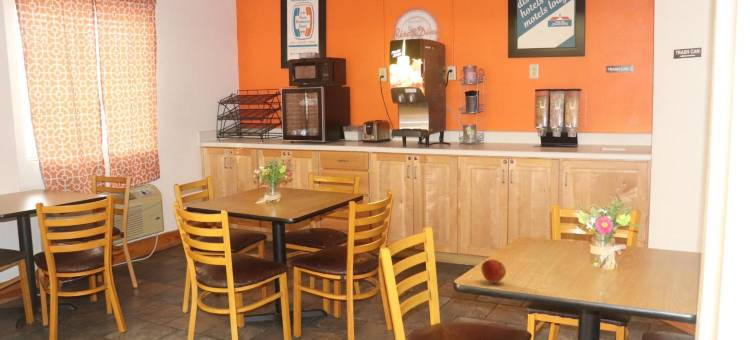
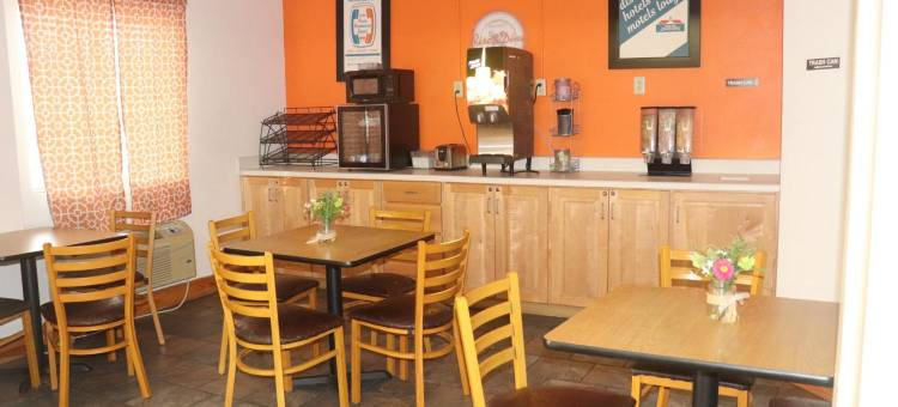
- fruit [480,258,507,284]
